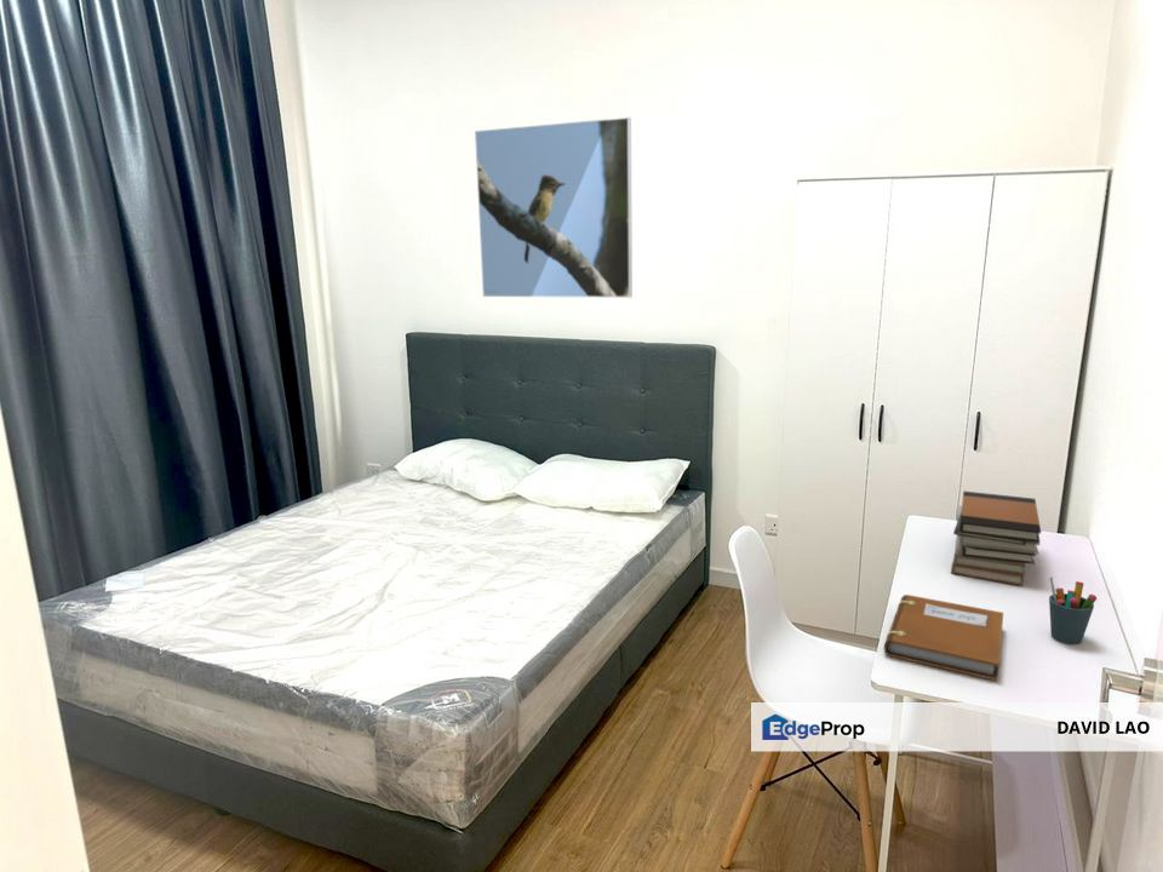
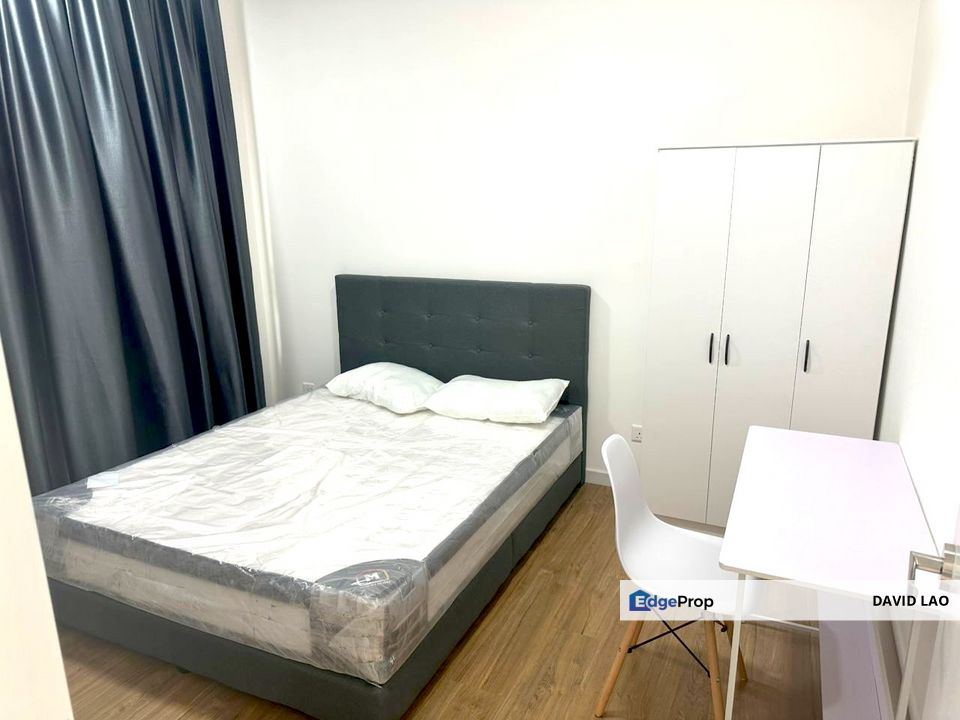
- pen holder [1048,574,1098,646]
- book stack [950,490,1042,586]
- notebook [883,593,1004,682]
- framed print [474,116,634,299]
